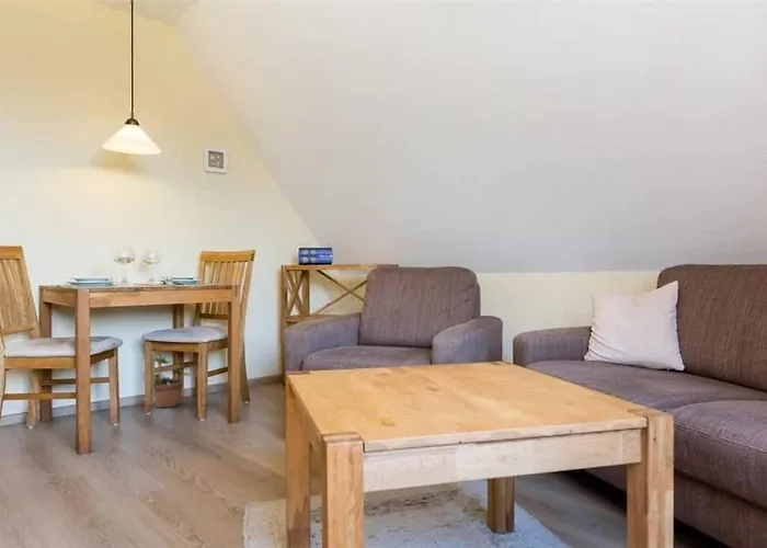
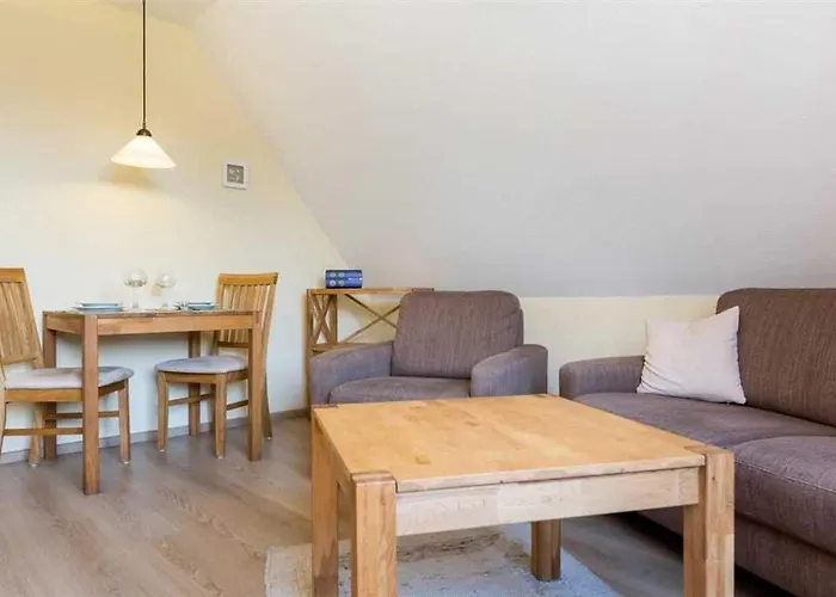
- potted plant [152,352,191,409]
